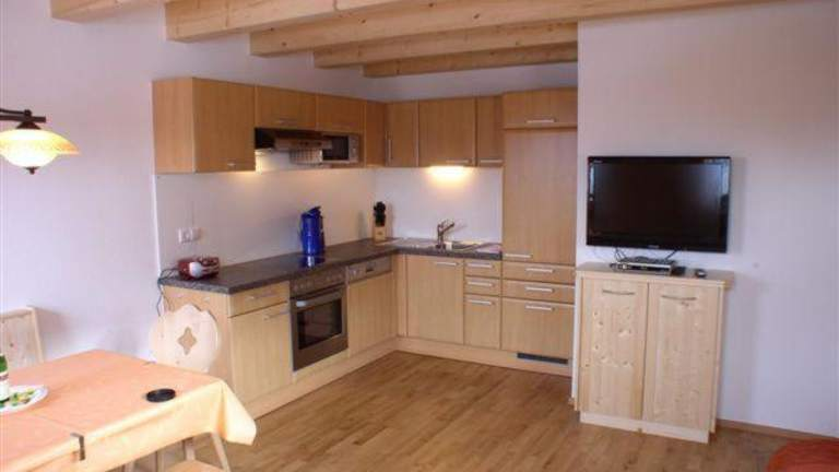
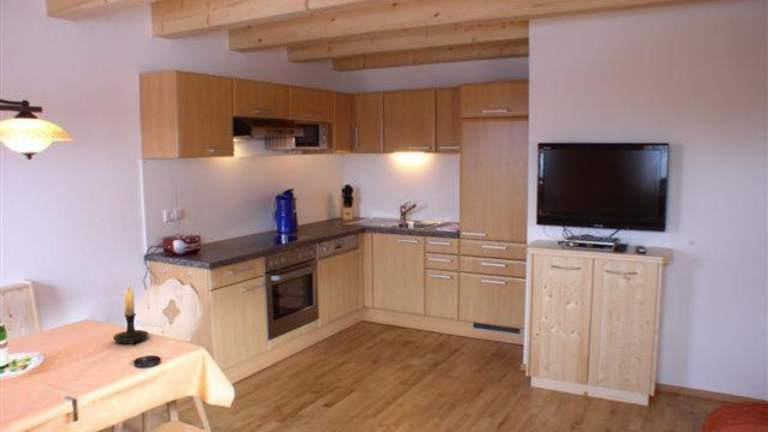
+ candle holder [112,281,149,345]
